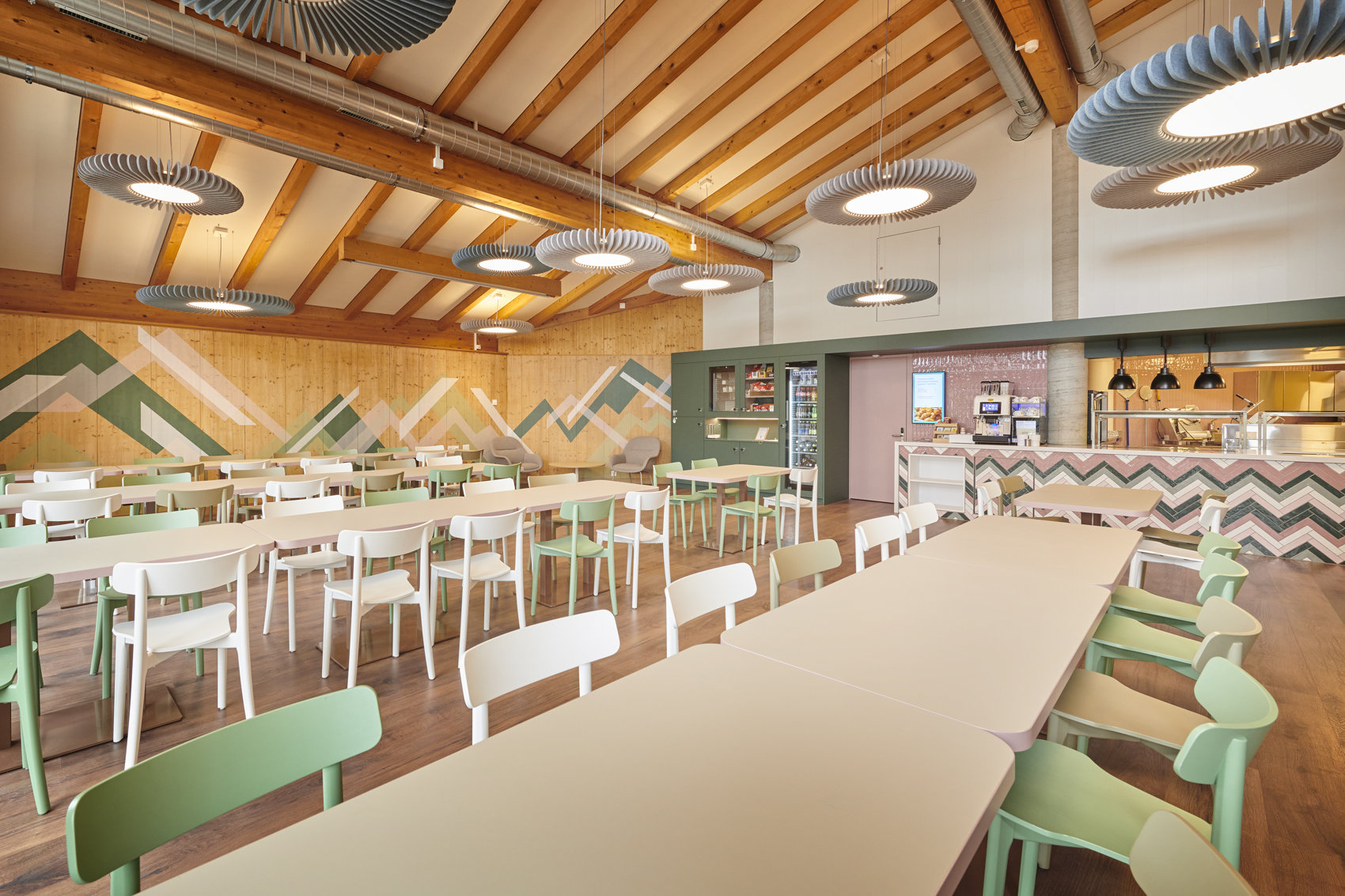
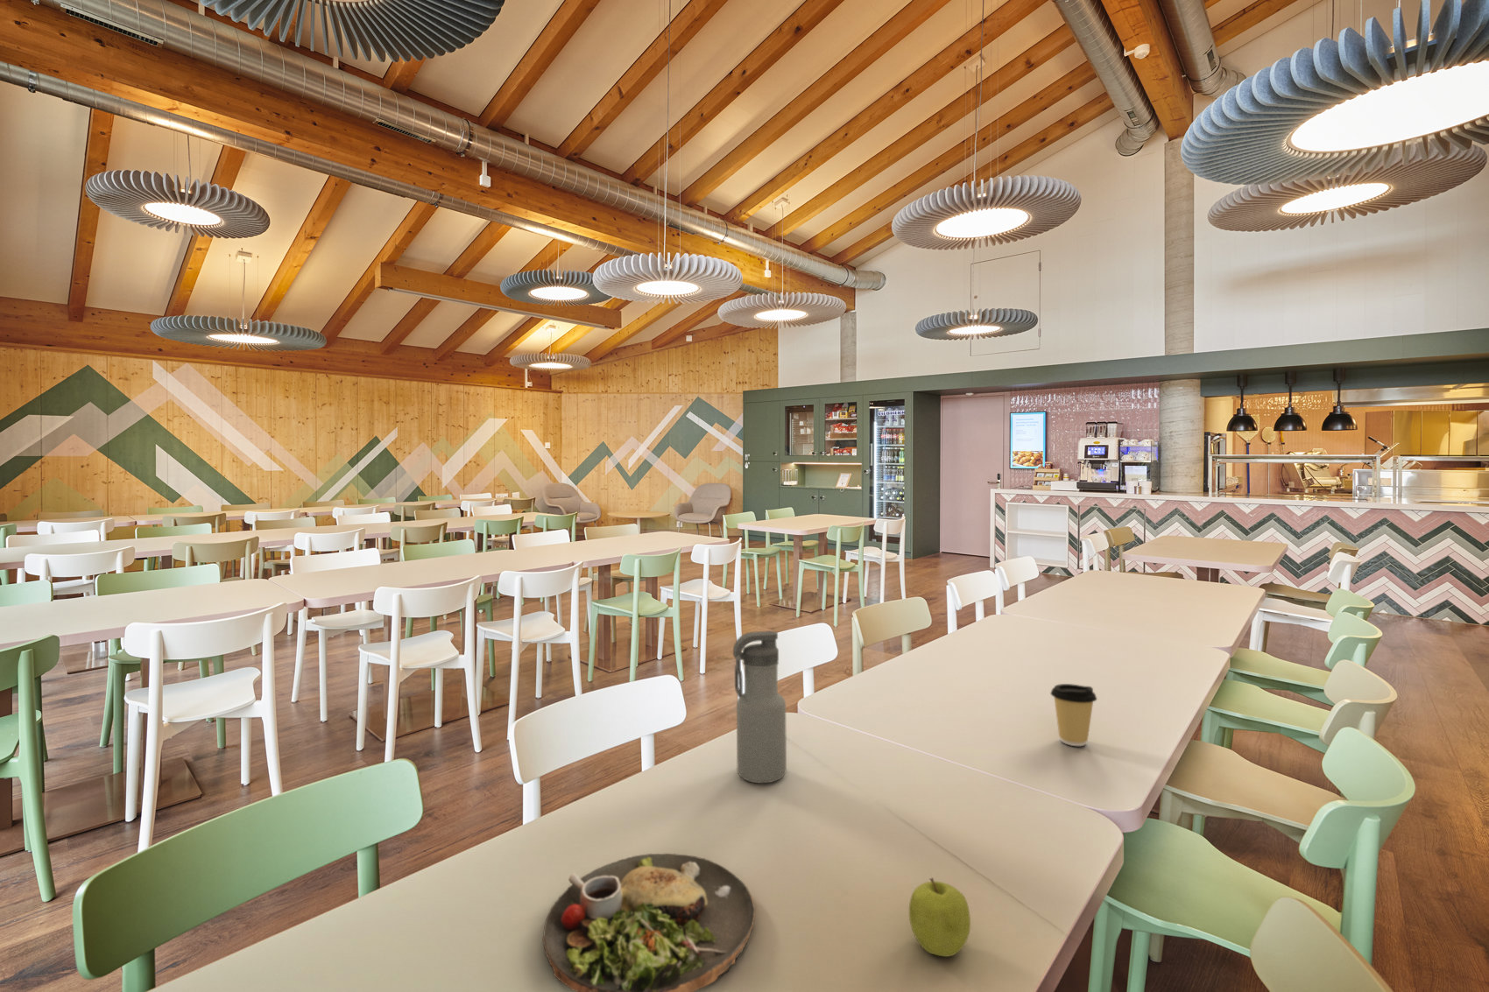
+ coffee cup [1049,683,1097,747]
+ water bottle [732,630,787,785]
+ dinner plate [541,852,756,992]
+ fruit [908,877,971,957]
